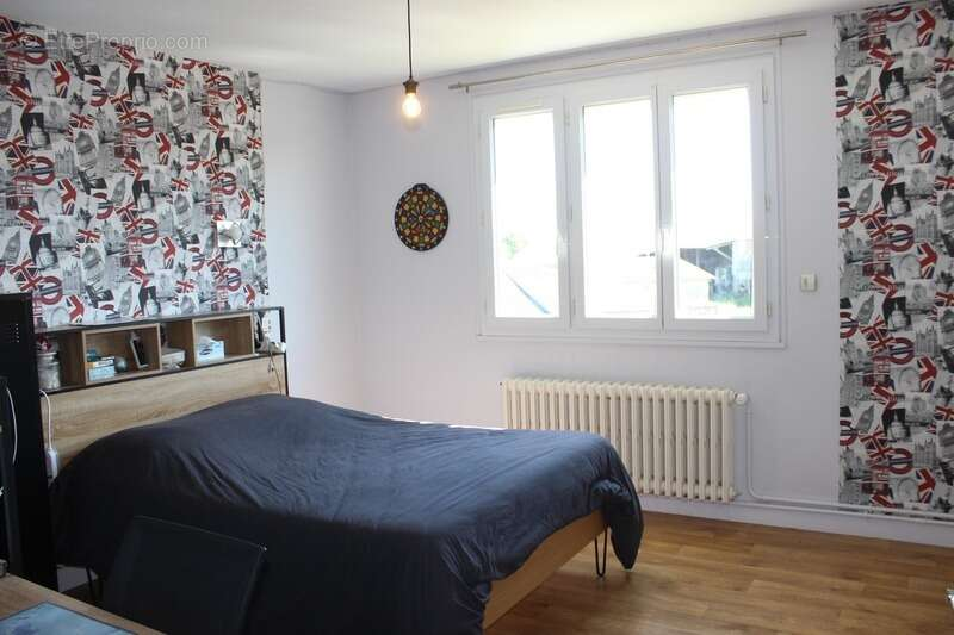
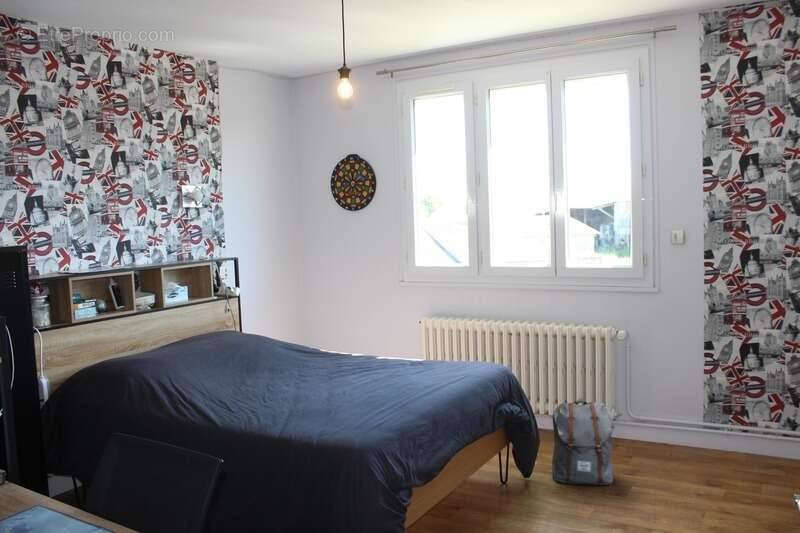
+ backpack [551,397,616,486]
